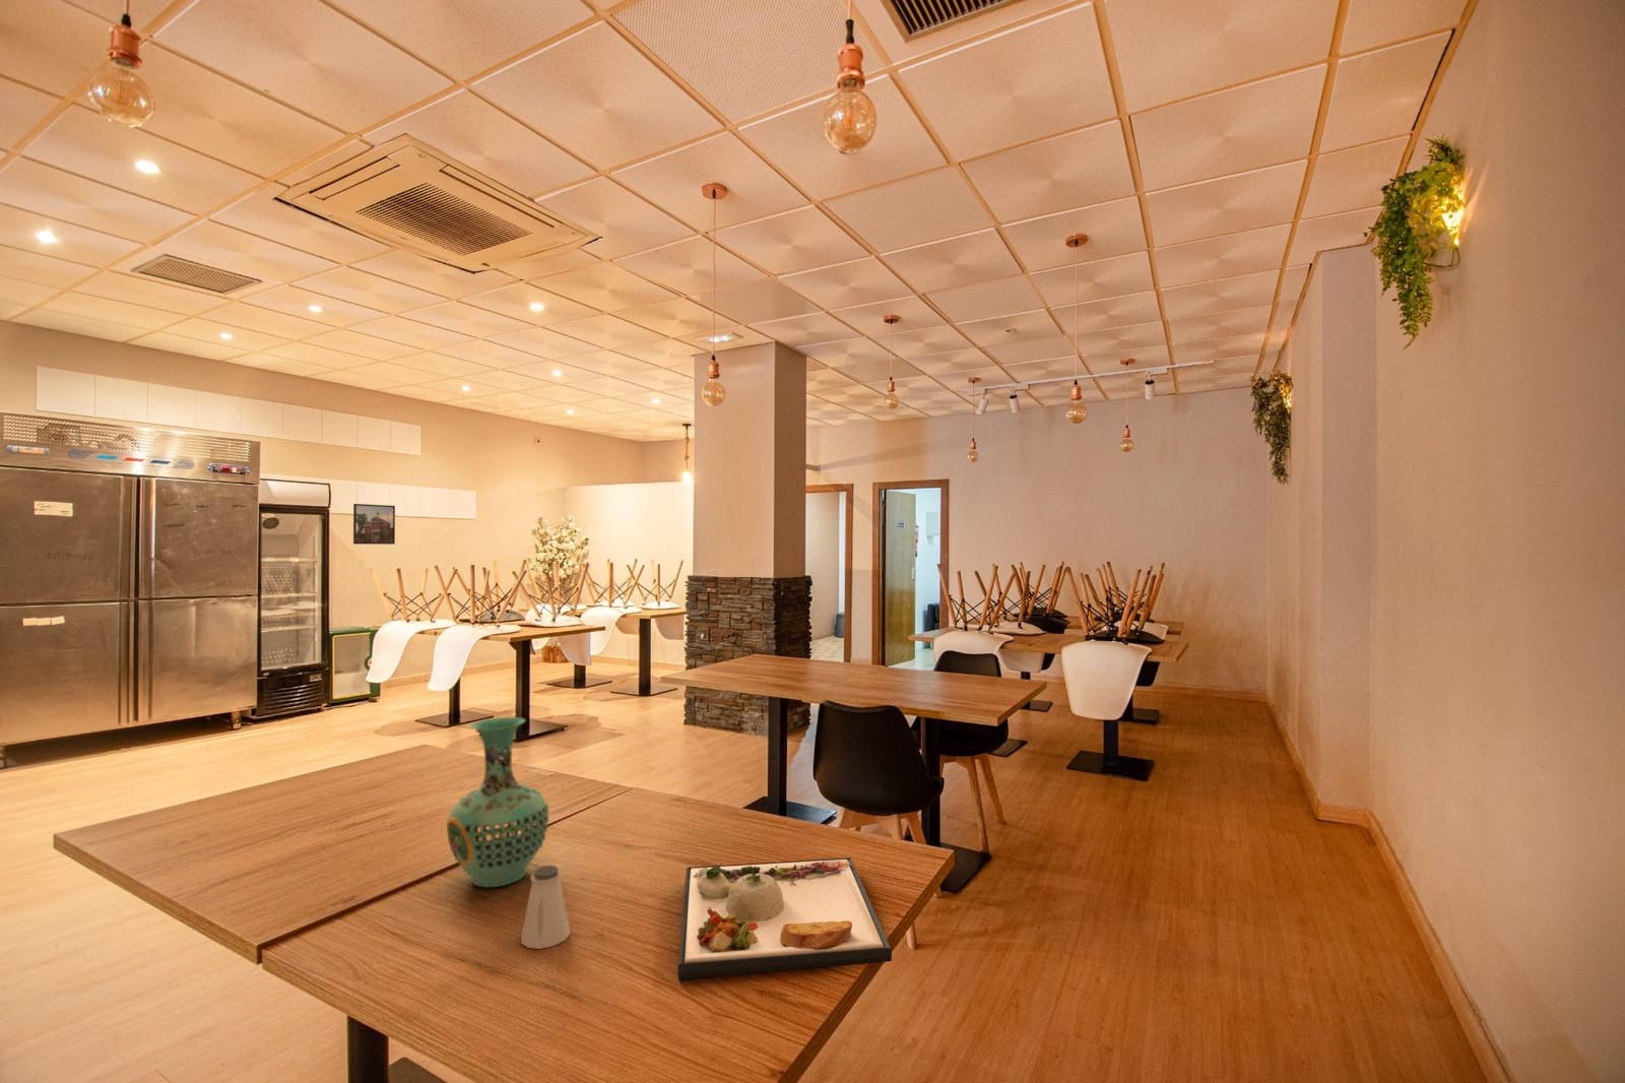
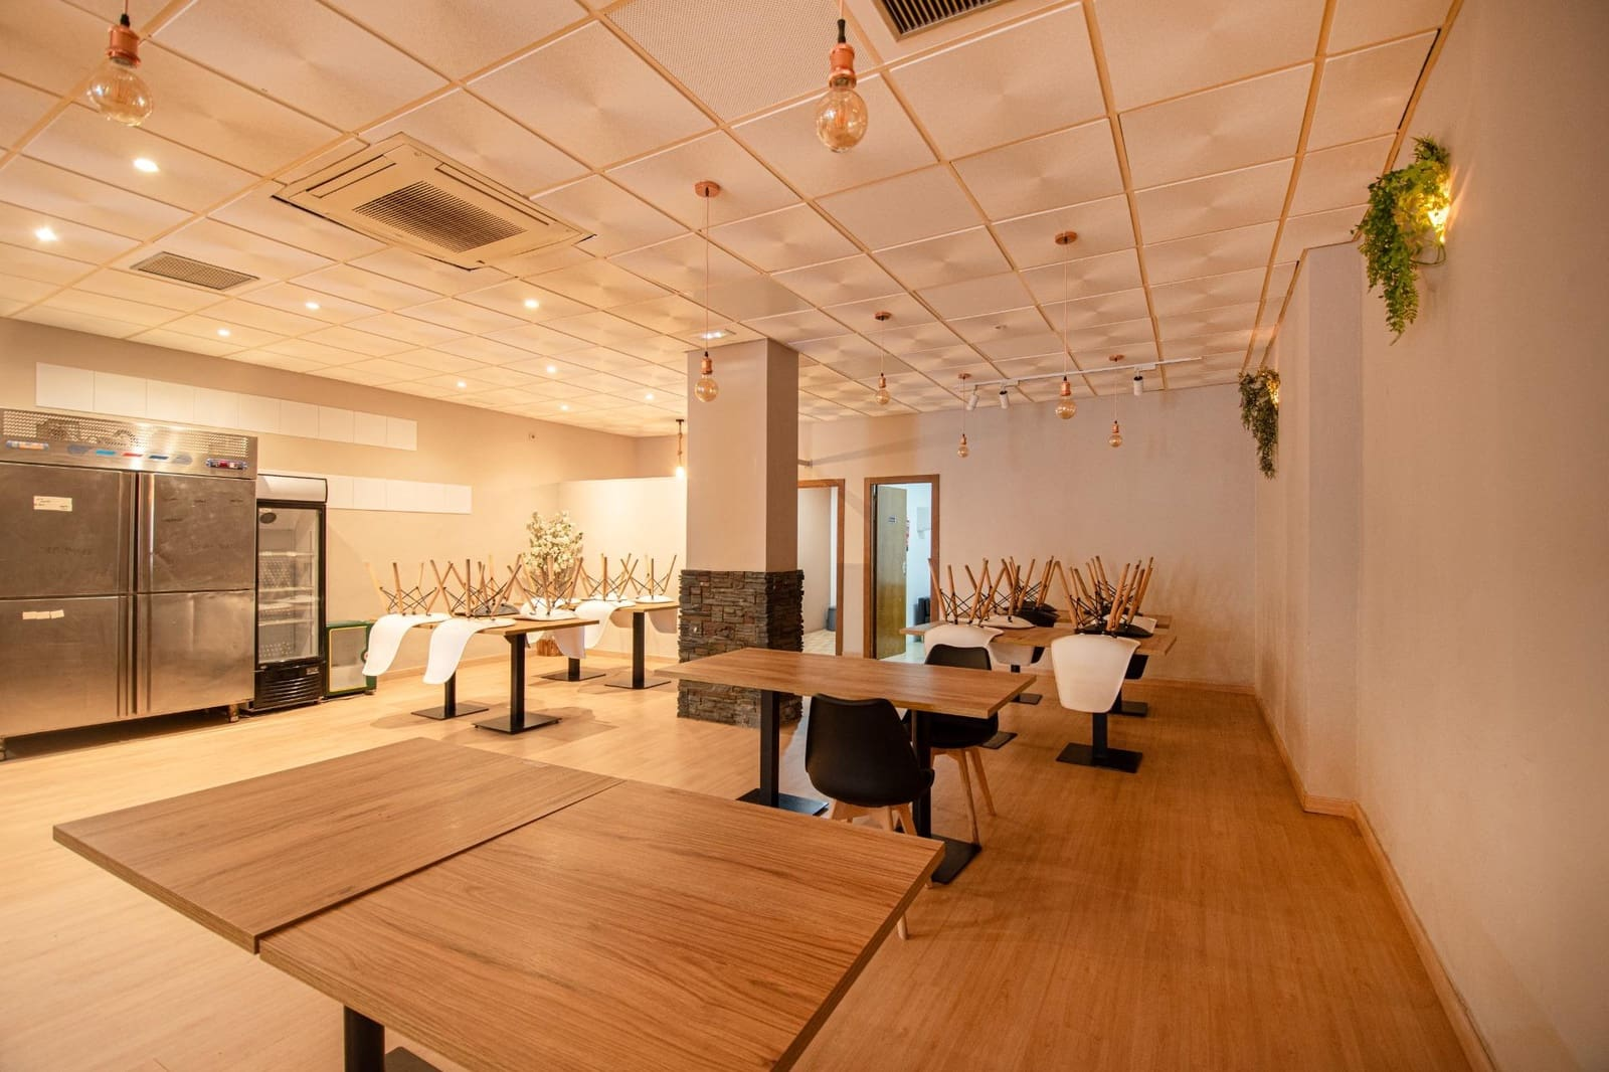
- saltshaker [520,864,571,950]
- dinner plate [677,857,893,981]
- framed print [353,503,396,545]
- vase [446,717,551,888]
